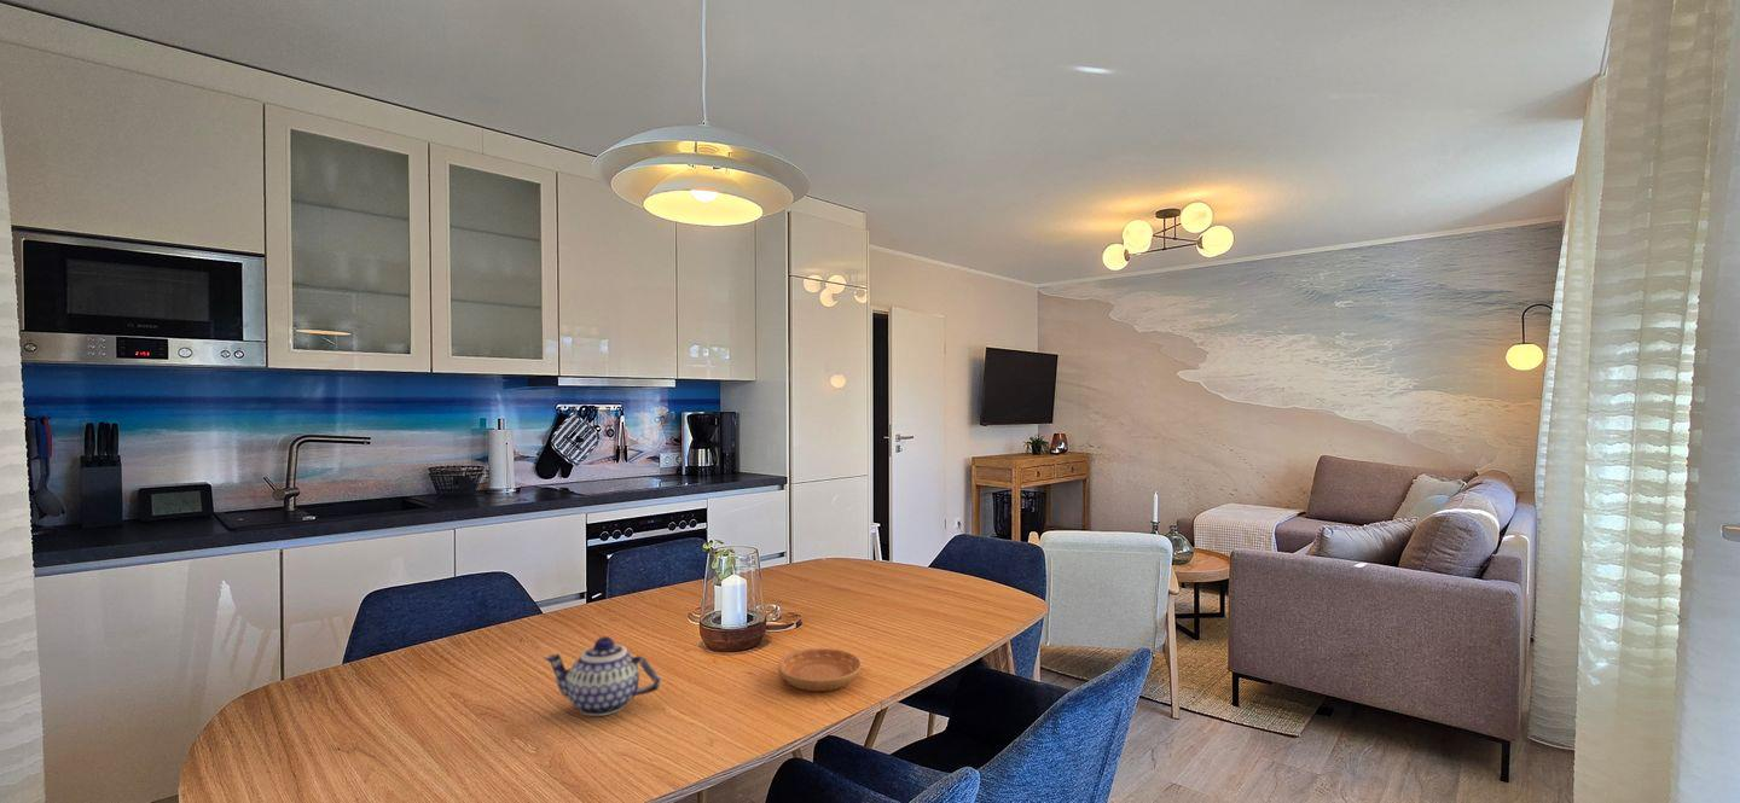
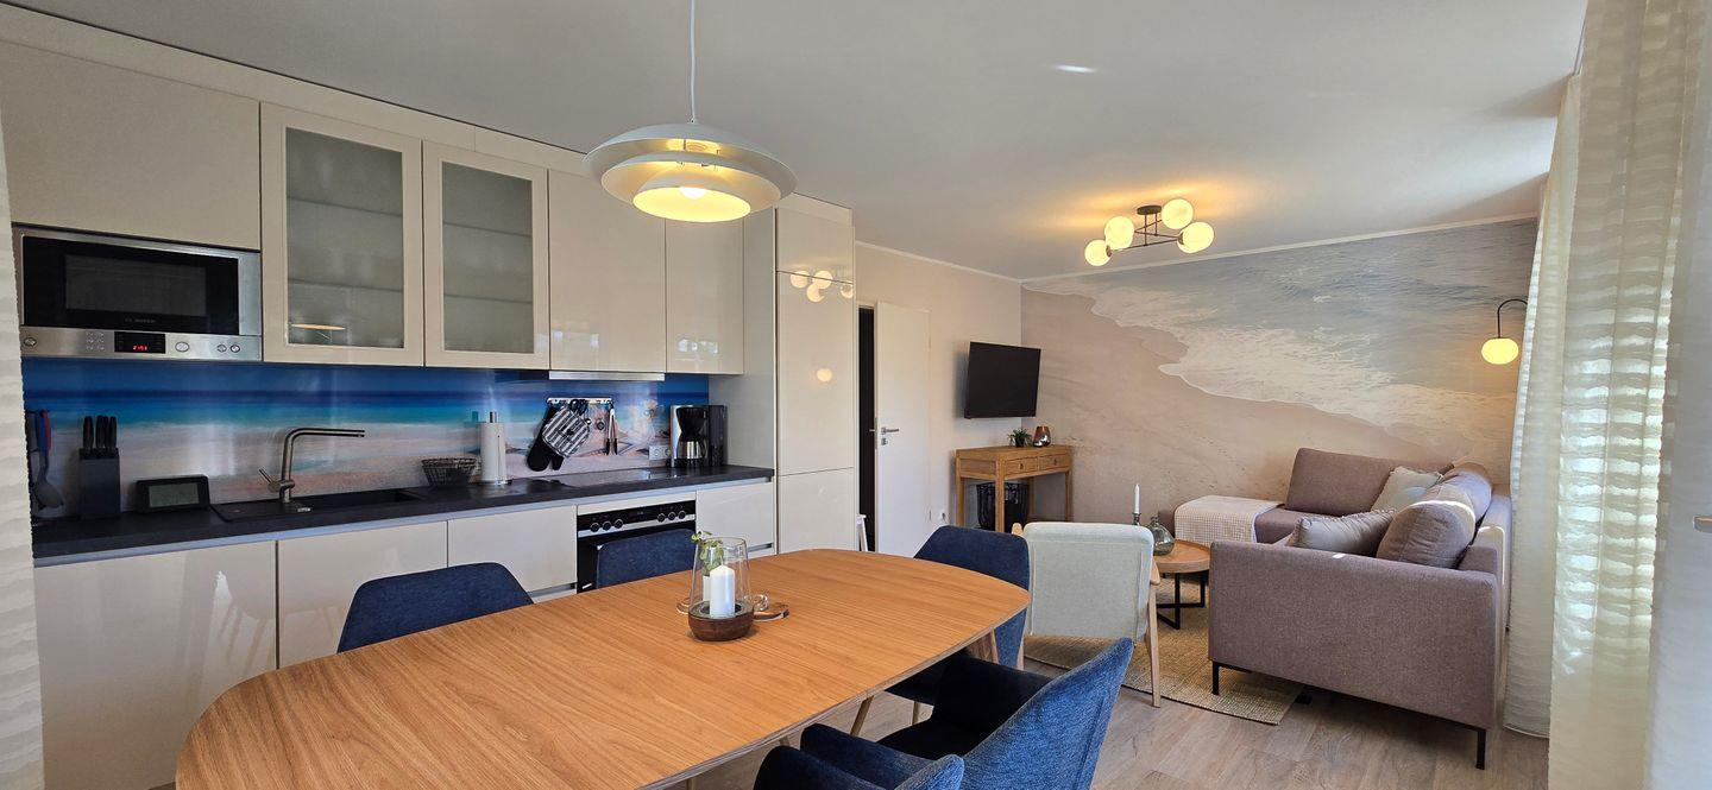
- saucer [777,647,863,692]
- teapot [541,635,662,717]
